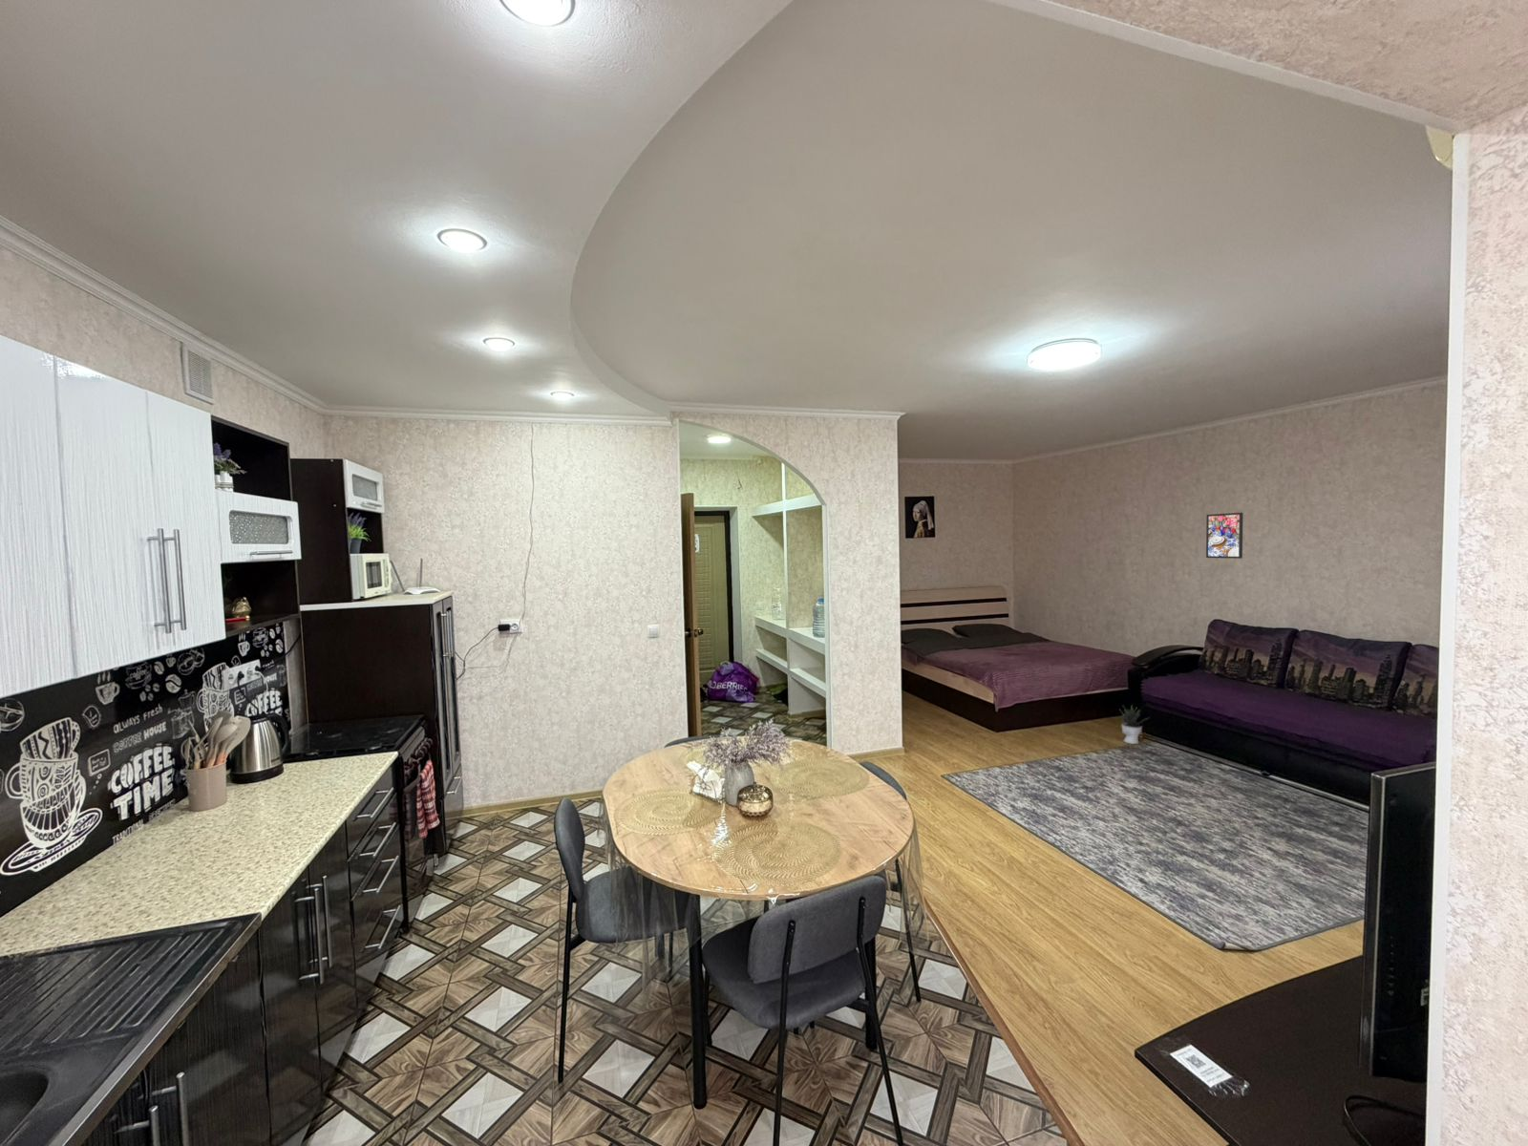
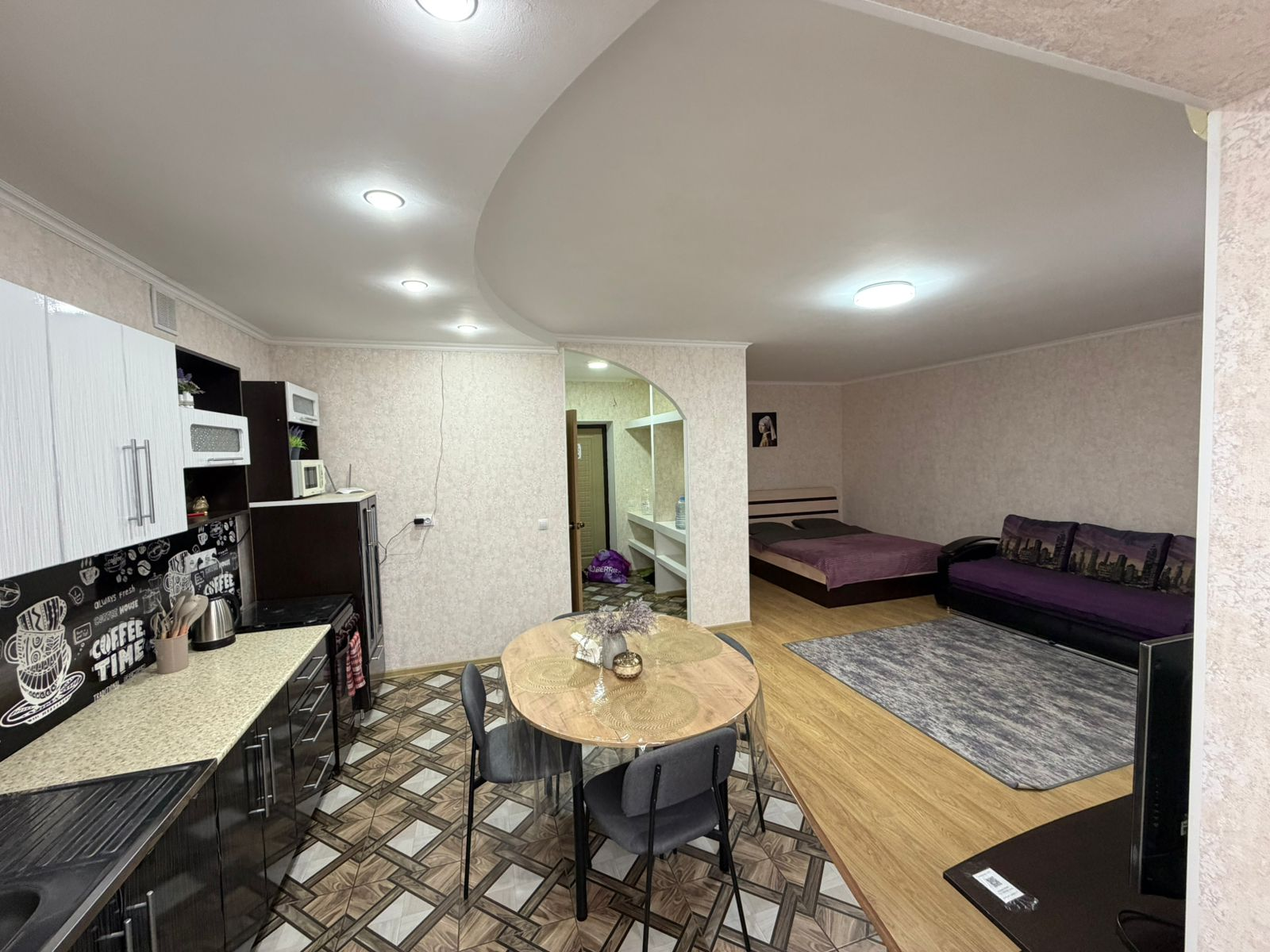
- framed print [1206,512,1243,560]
- potted plant [1119,704,1151,745]
